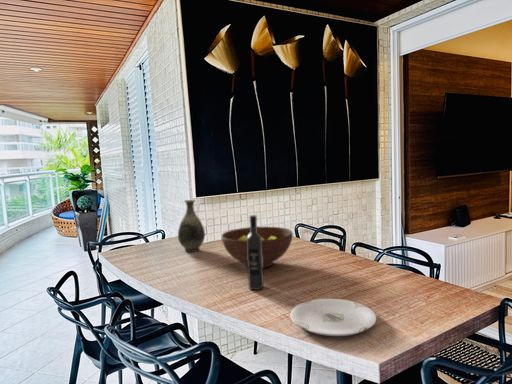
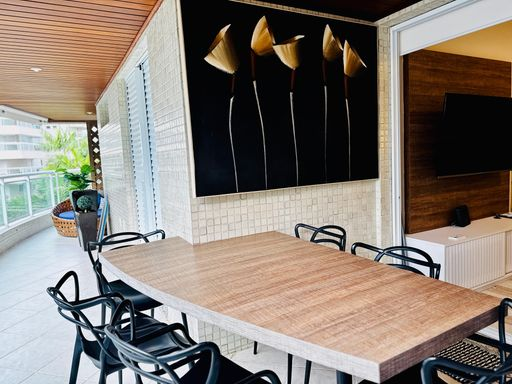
- plate [289,298,377,337]
- vase [177,199,206,253]
- wine bottle [247,214,265,291]
- fruit bowl [221,226,294,269]
